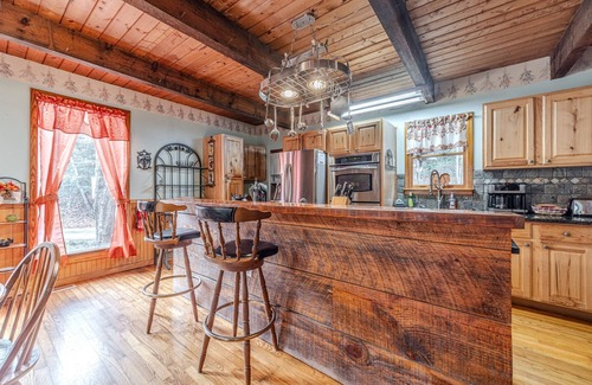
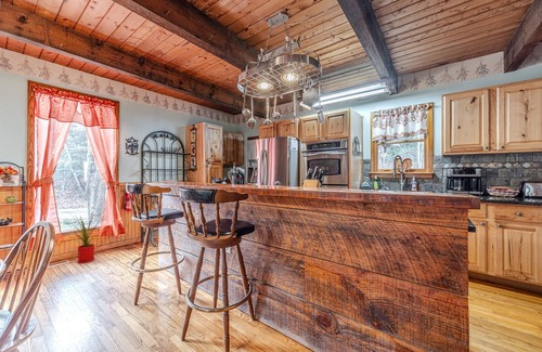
+ house plant [63,211,106,264]
